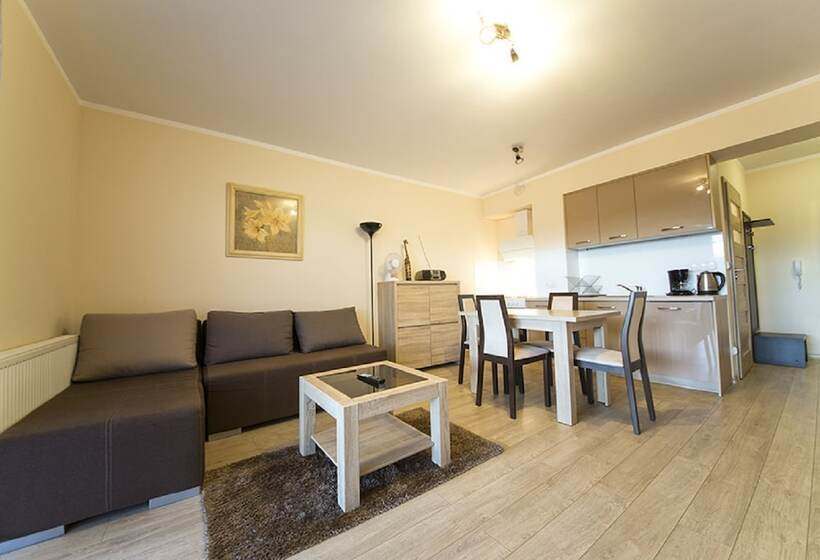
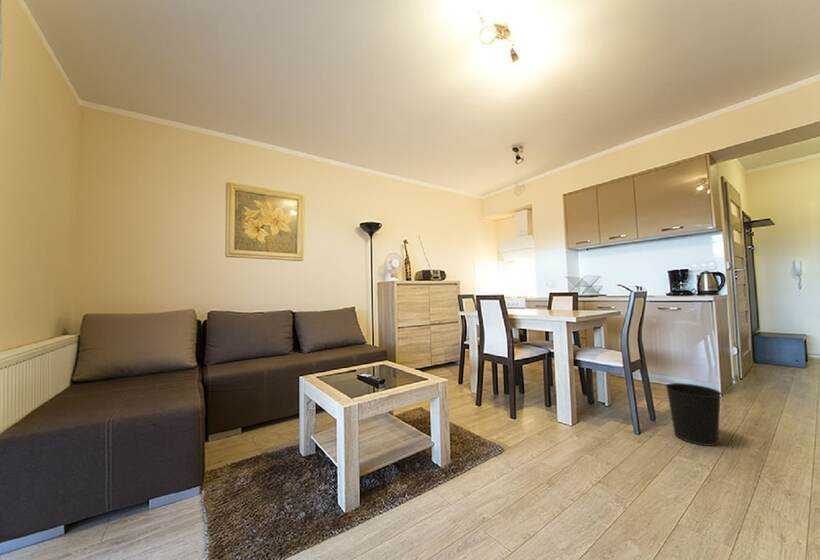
+ wastebasket [665,382,723,447]
